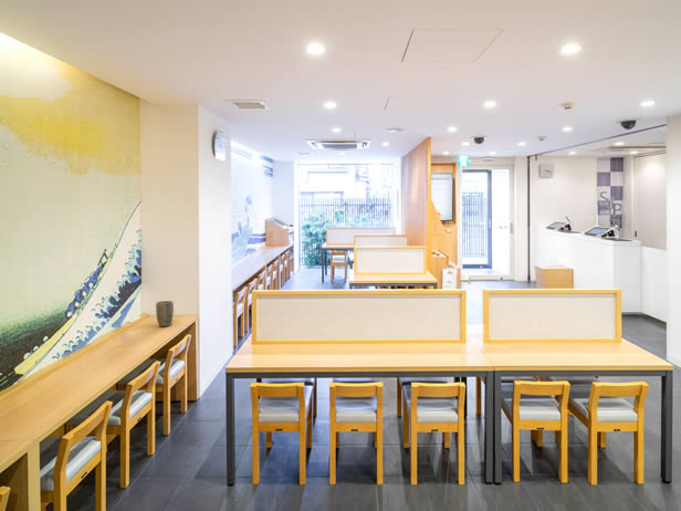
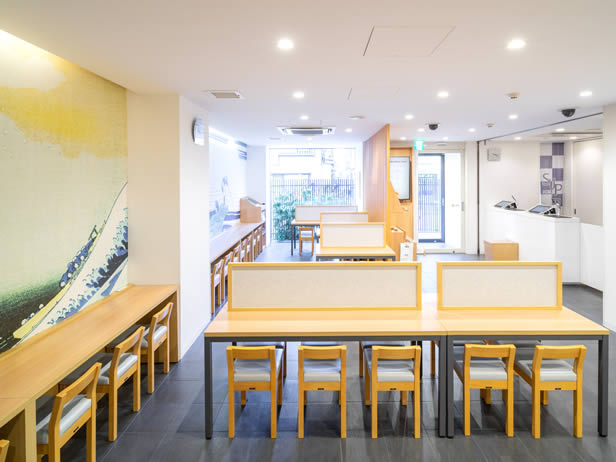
- plant pot [155,300,175,327]
